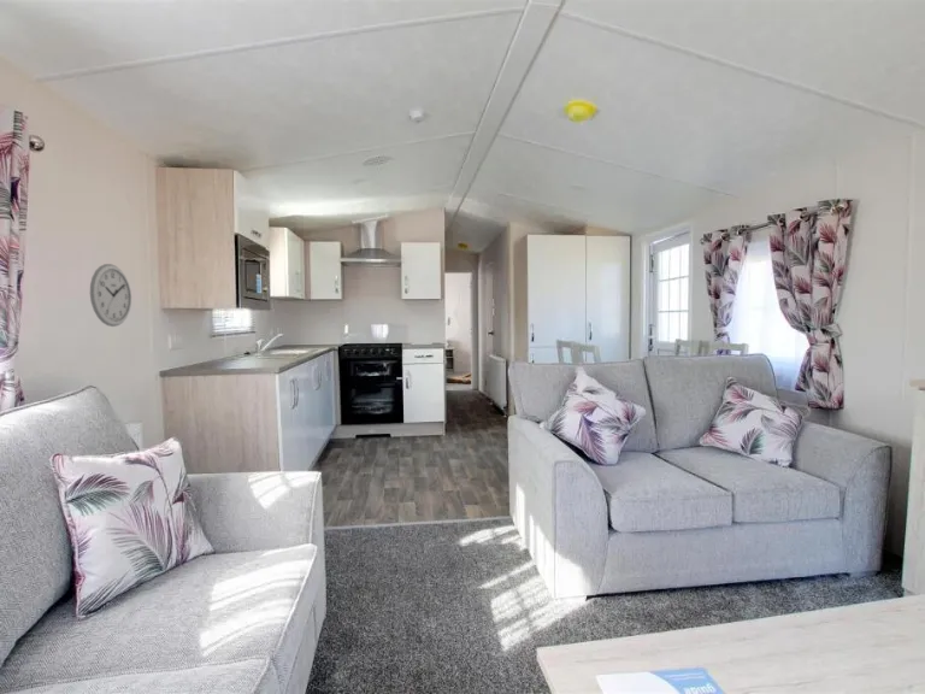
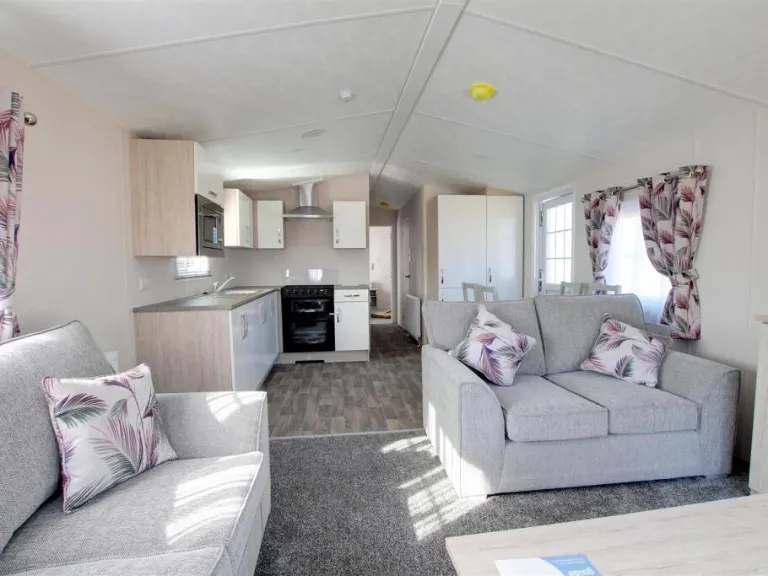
- wall clock [89,263,132,328]
